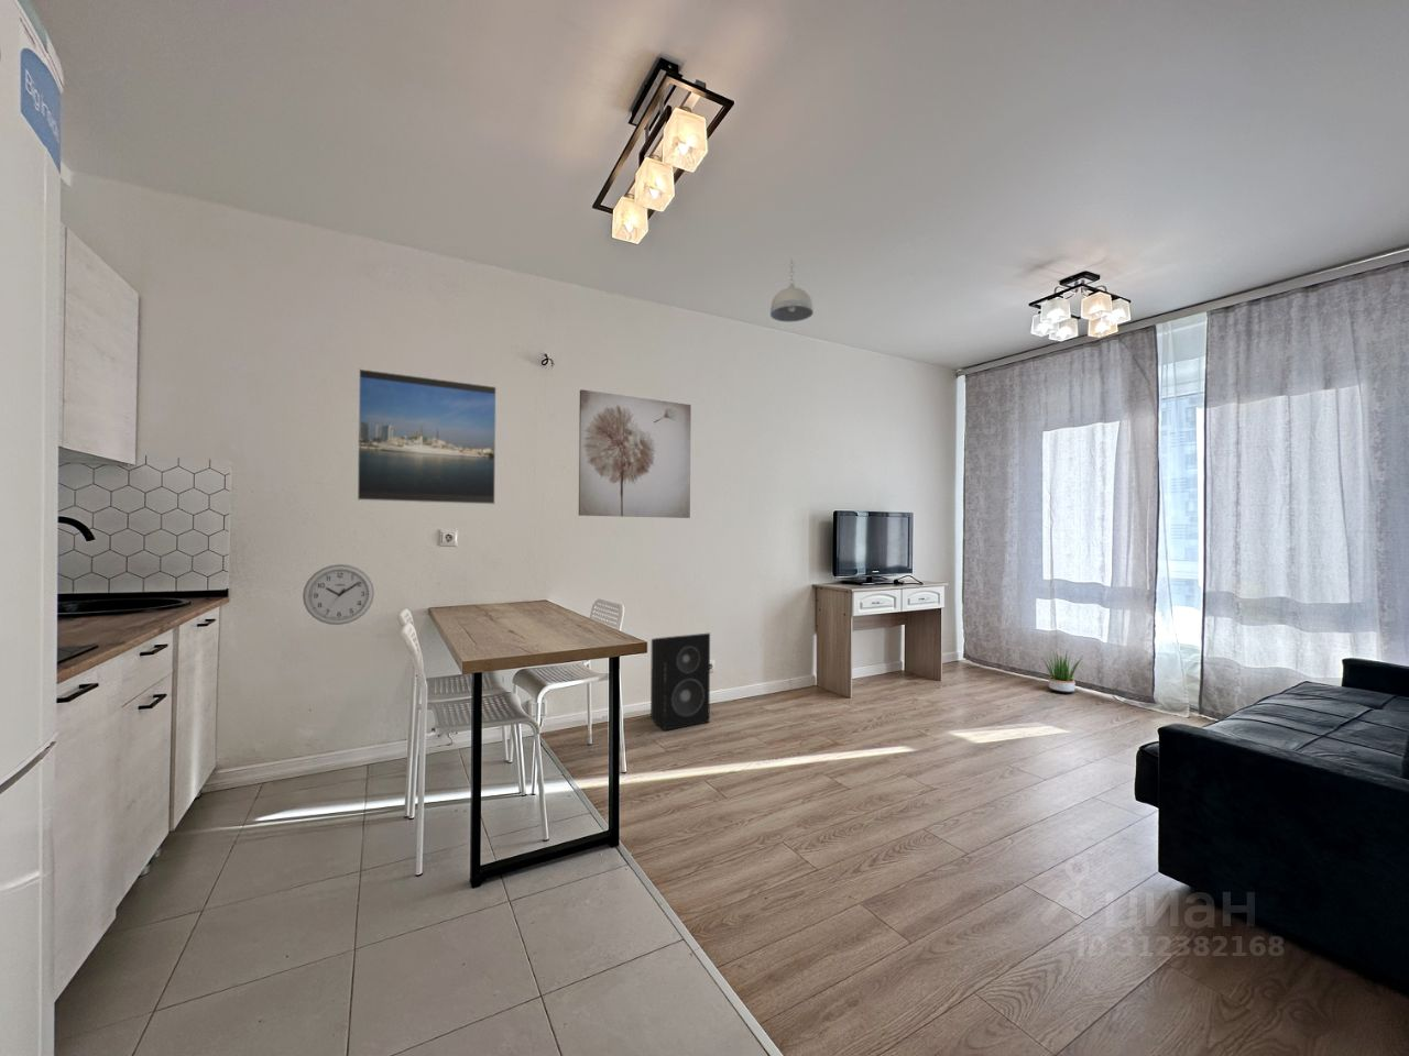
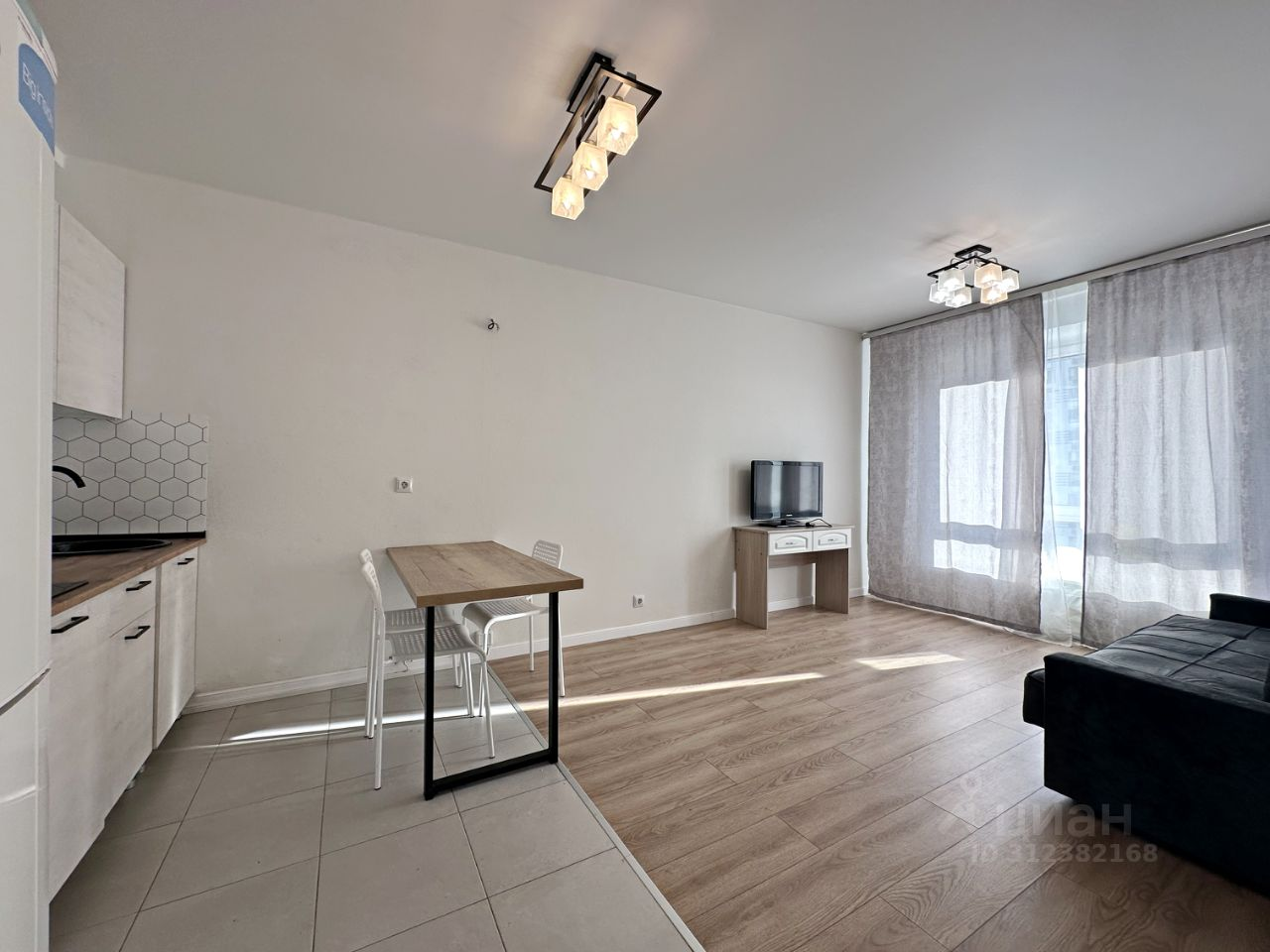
- wall art [578,388,692,519]
- potted plant [1041,651,1083,694]
- pendant light [770,257,814,324]
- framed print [355,367,497,506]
- wall clock [302,563,375,626]
- speaker [649,632,711,731]
